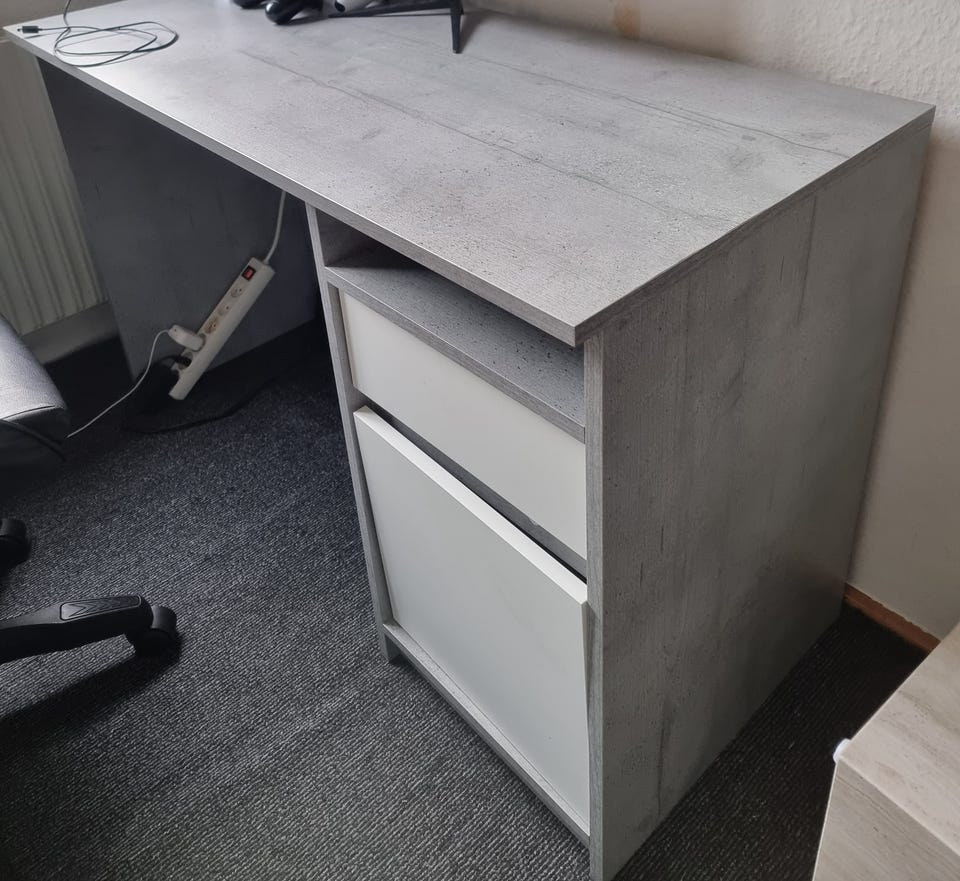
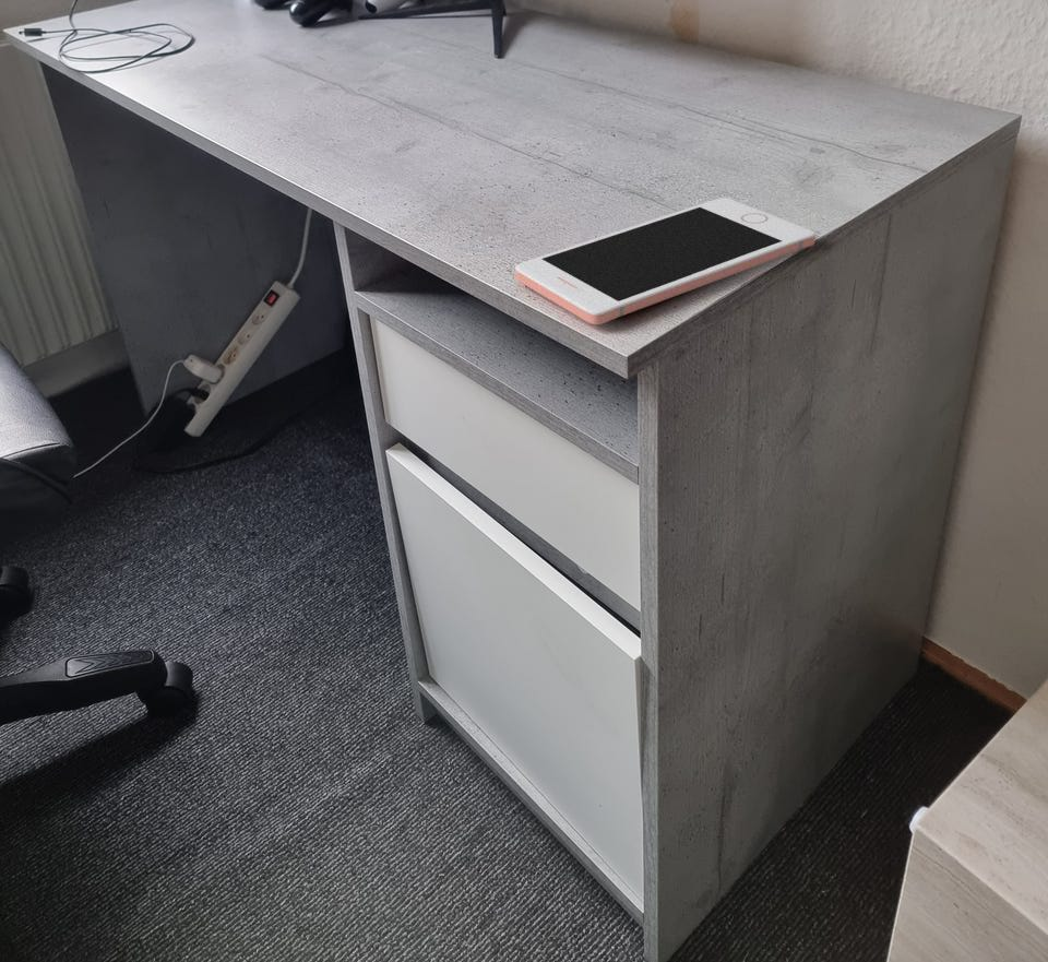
+ cell phone [514,197,817,325]
